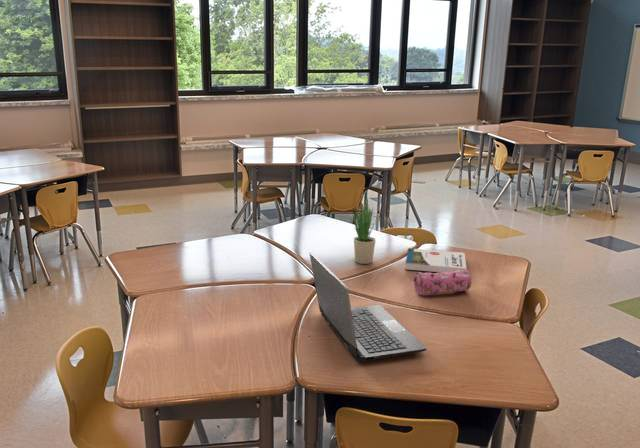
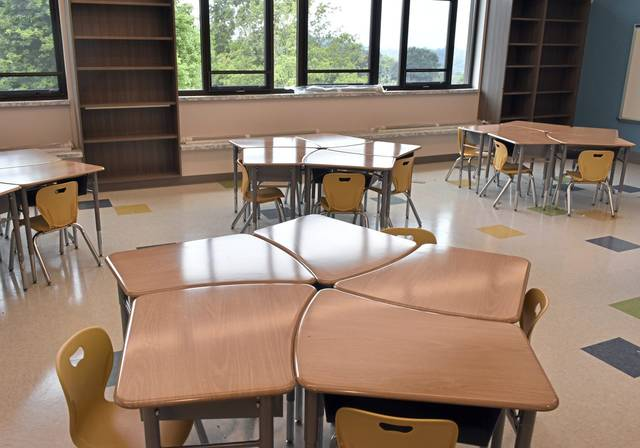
- potted plant [351,198,378,265]
- pencil case [412,269,472,296]
- laptop computer [308,251,427,363]
- book [404,247,468,273]
